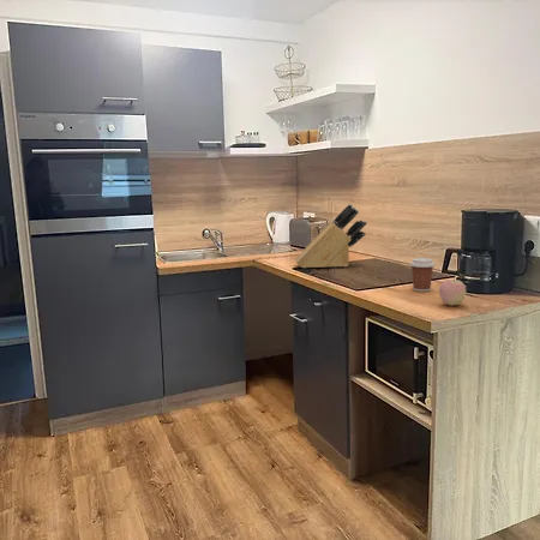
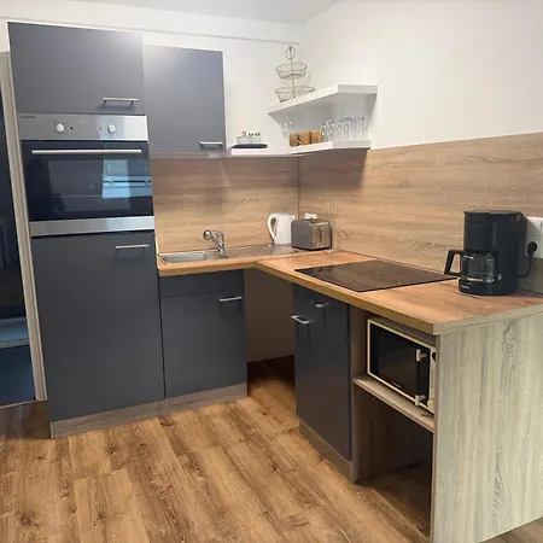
- apple [438,276,467,306]
- coffee cup [409,257,436,293]
- knife block [294,203,368,269]
